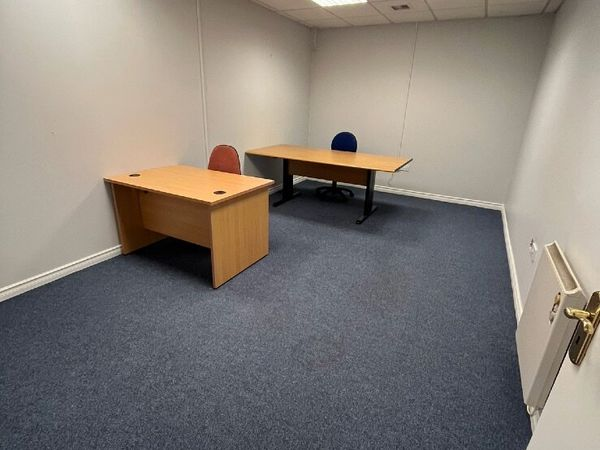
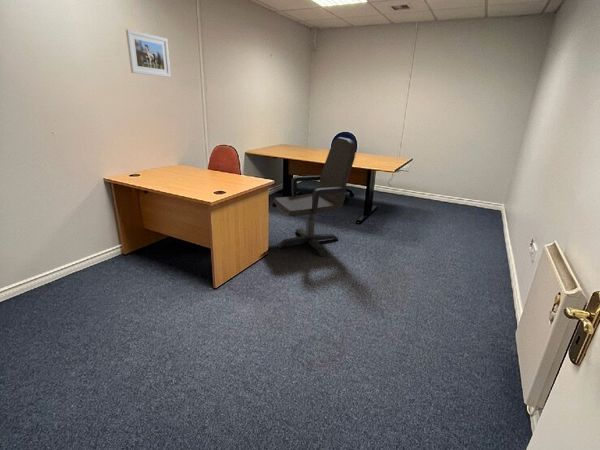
+ office chair [273,136,357,257]
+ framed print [125,29,172,78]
